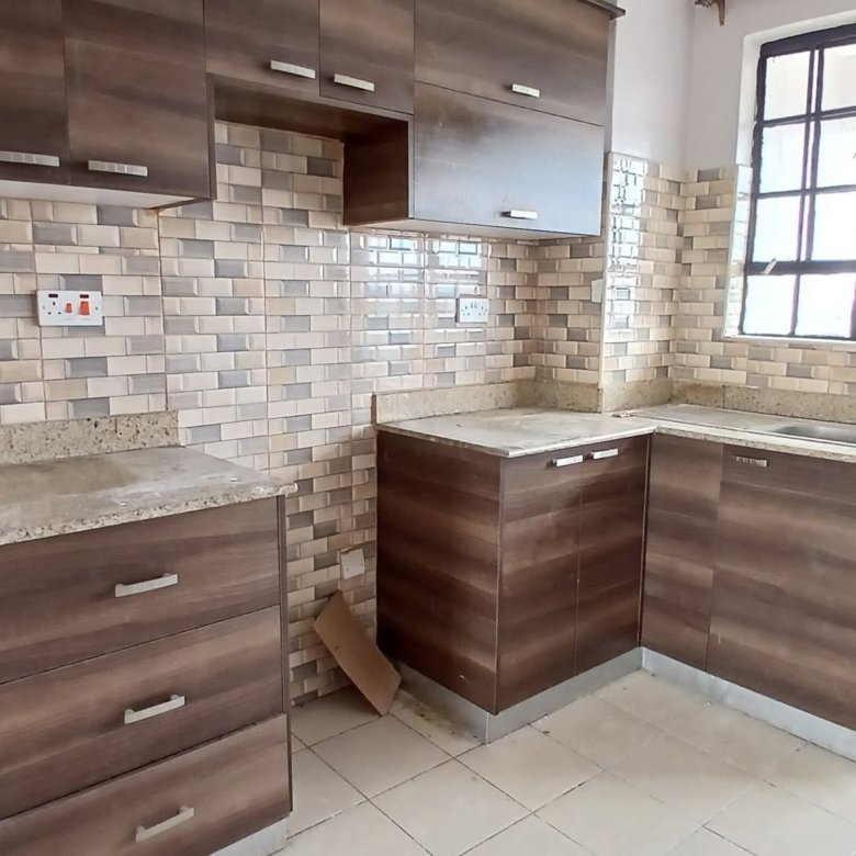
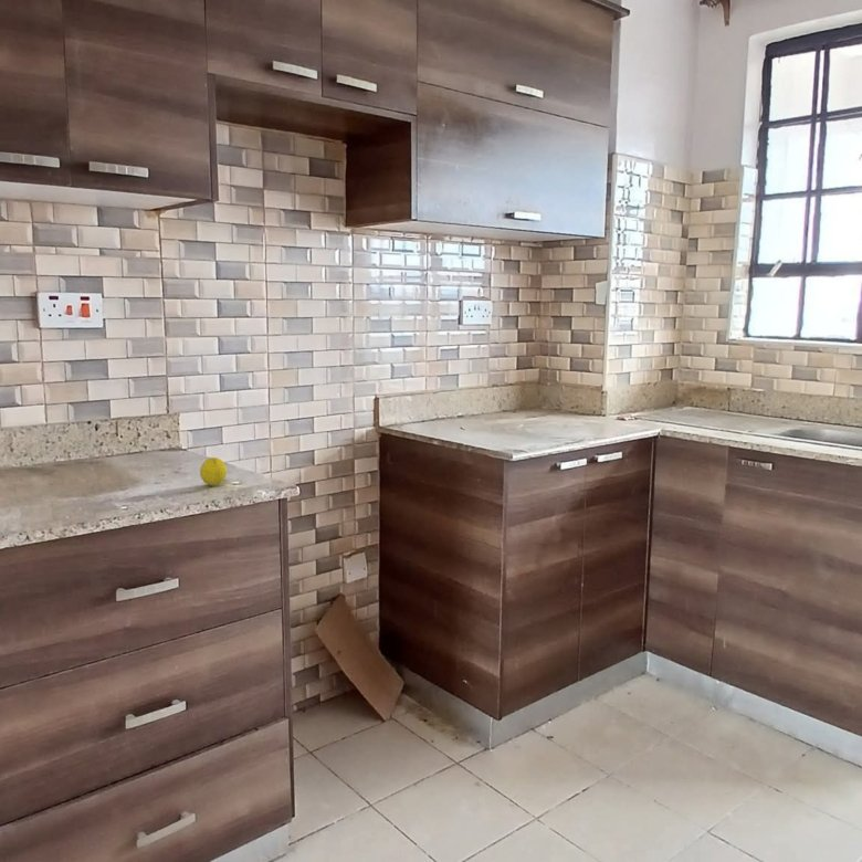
+ fruit [199,456,228,486]
